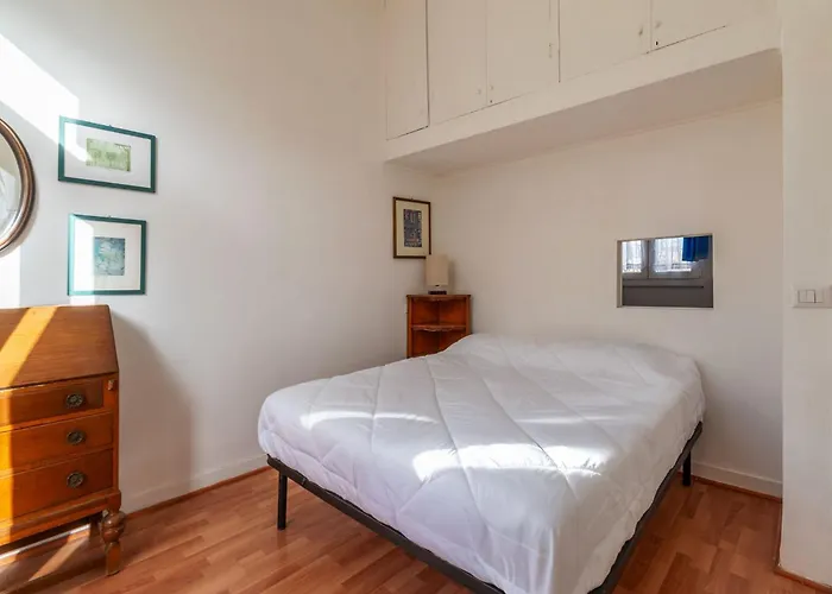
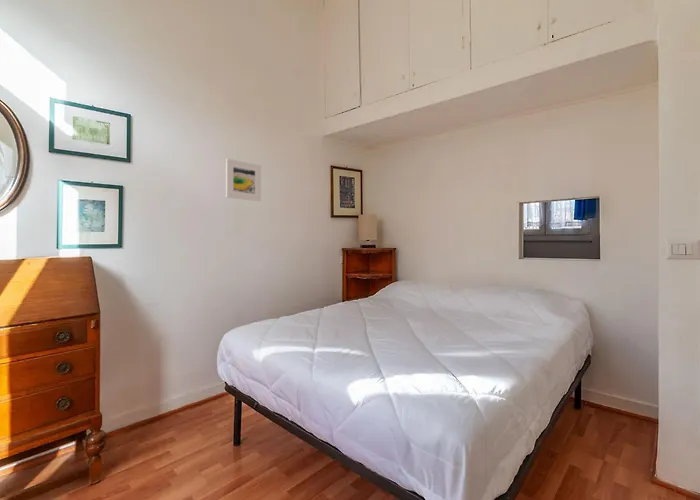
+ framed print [225,158,262,202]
